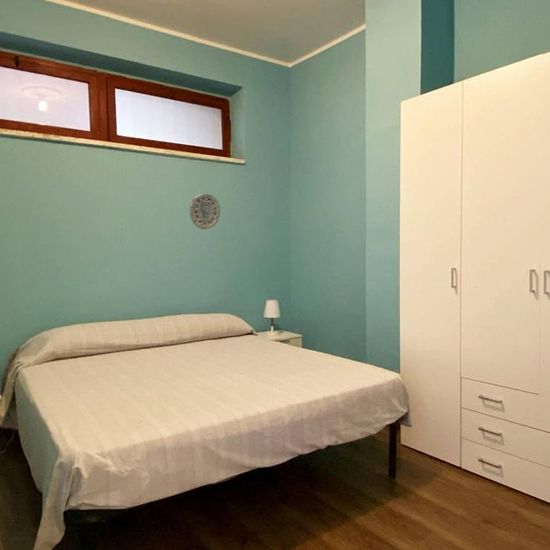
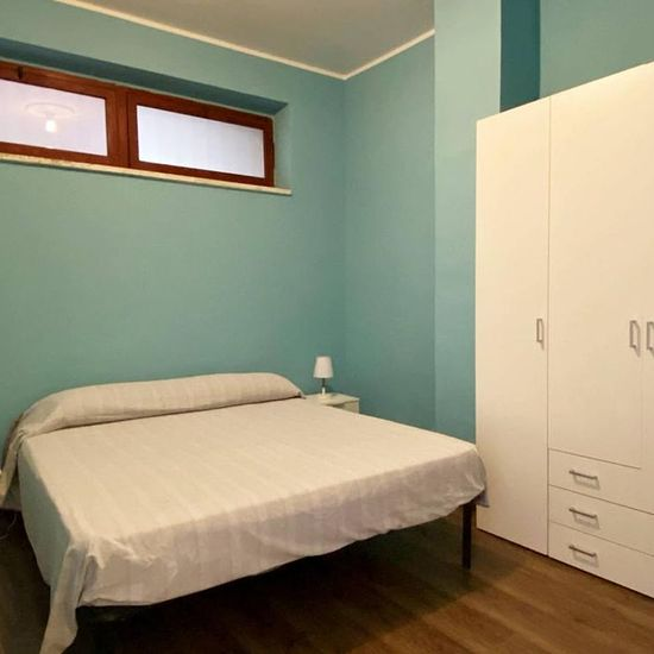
- decorative plate [189,193,221,230]
